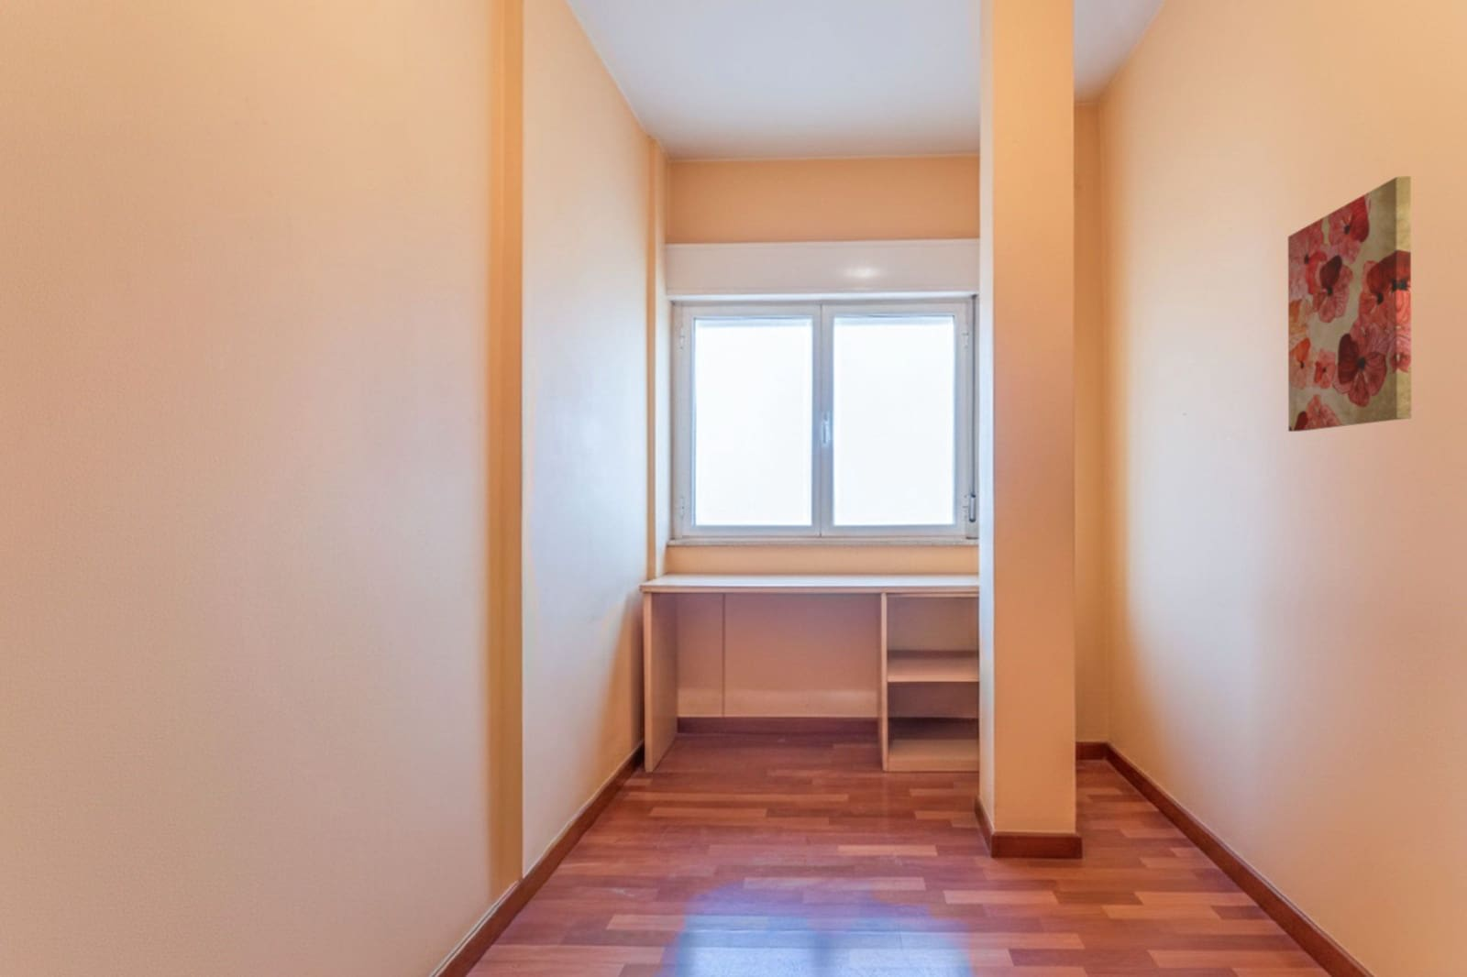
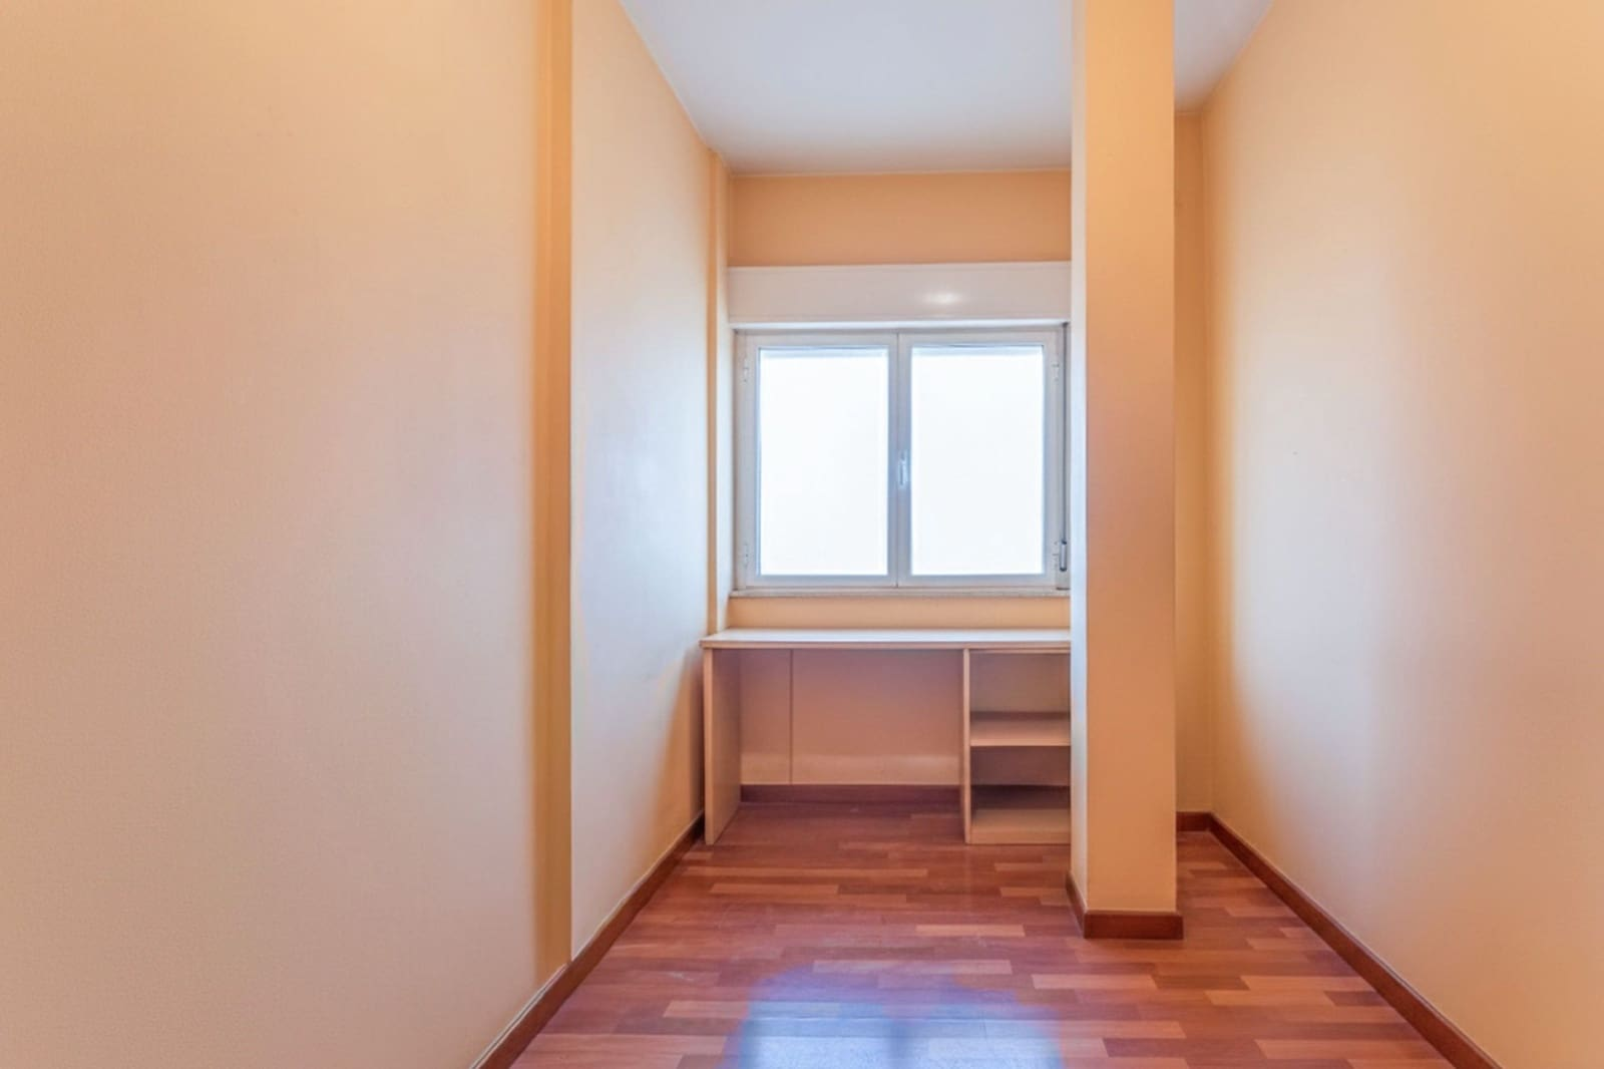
- wall art [1287,176,1412,433]
